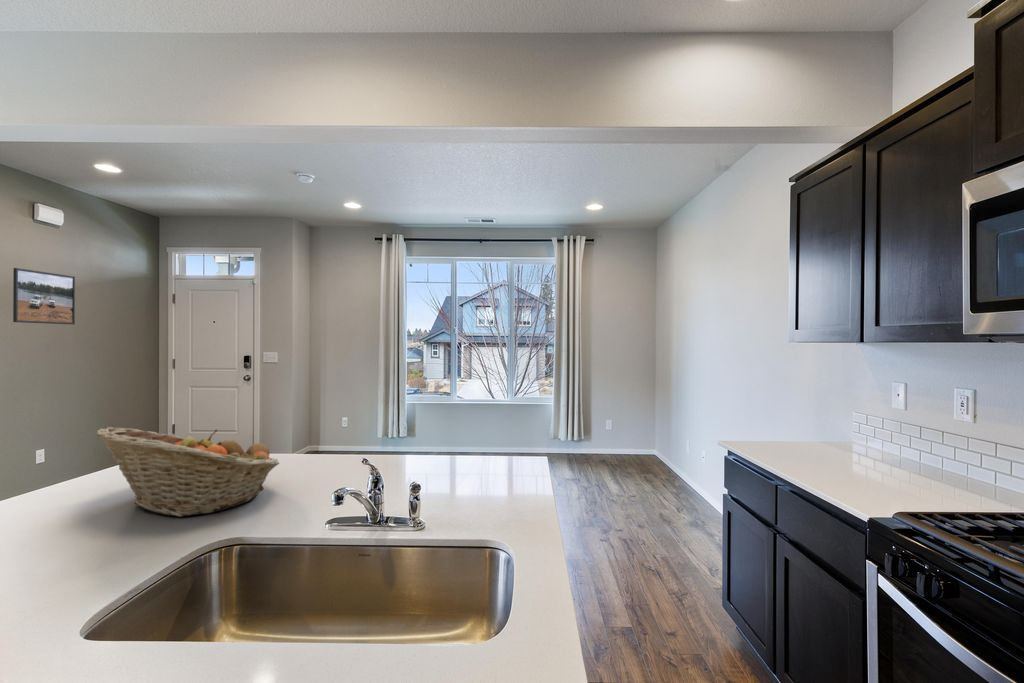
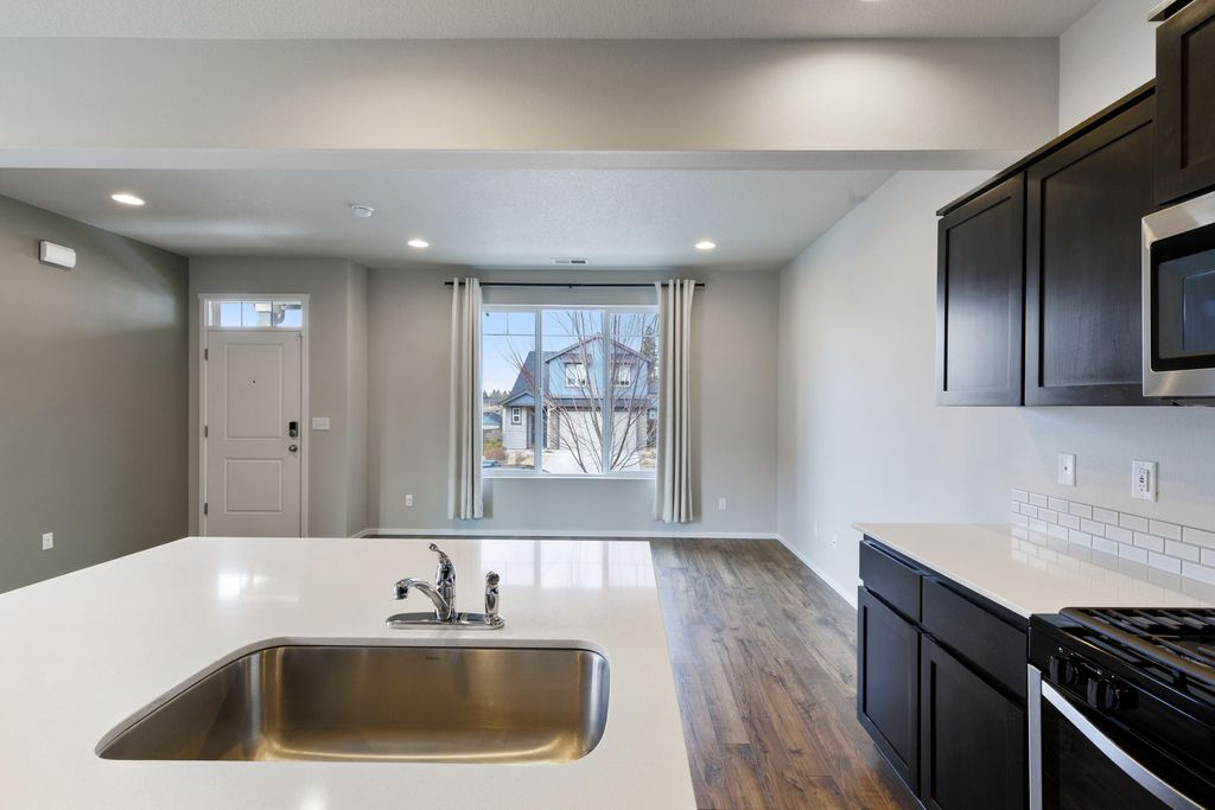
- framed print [12,267,76,325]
- fruit basket [96,426,280,518]
